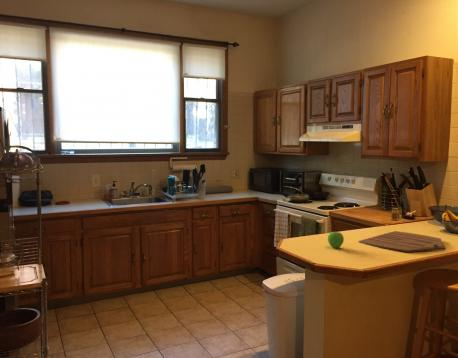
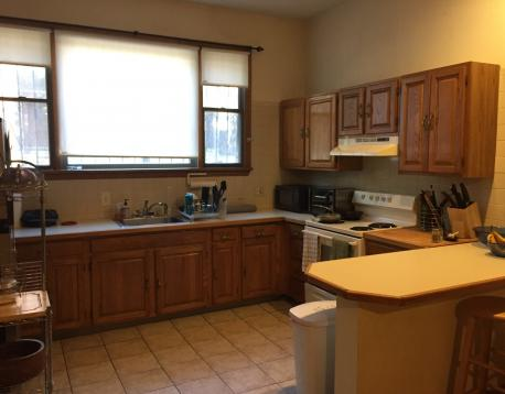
- fruit [327,231,345,249]
- cutting board [358,230,447,253]
